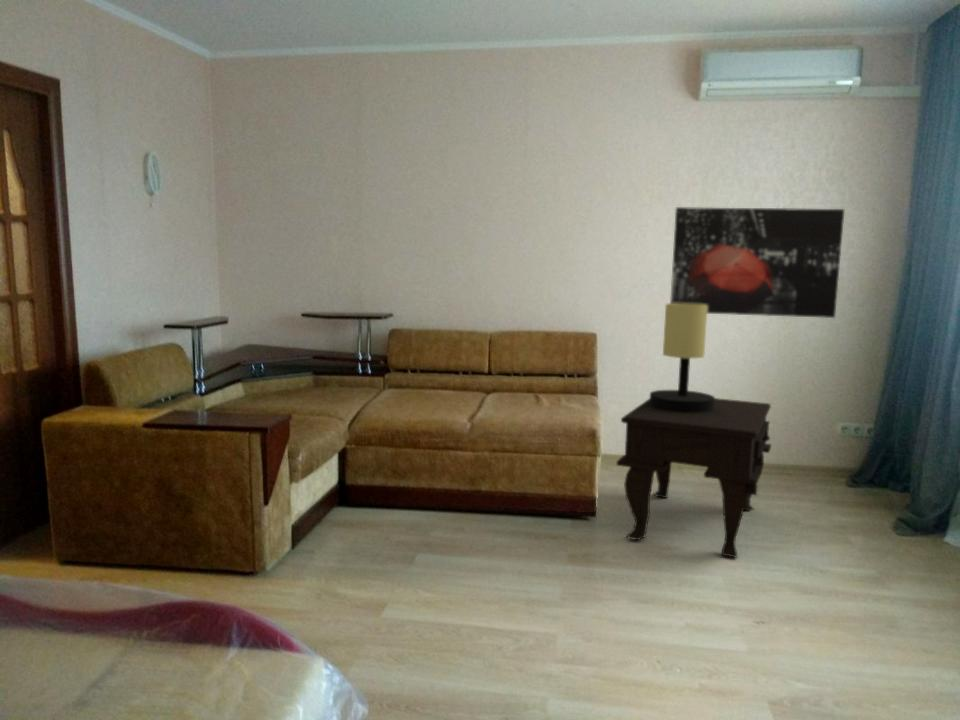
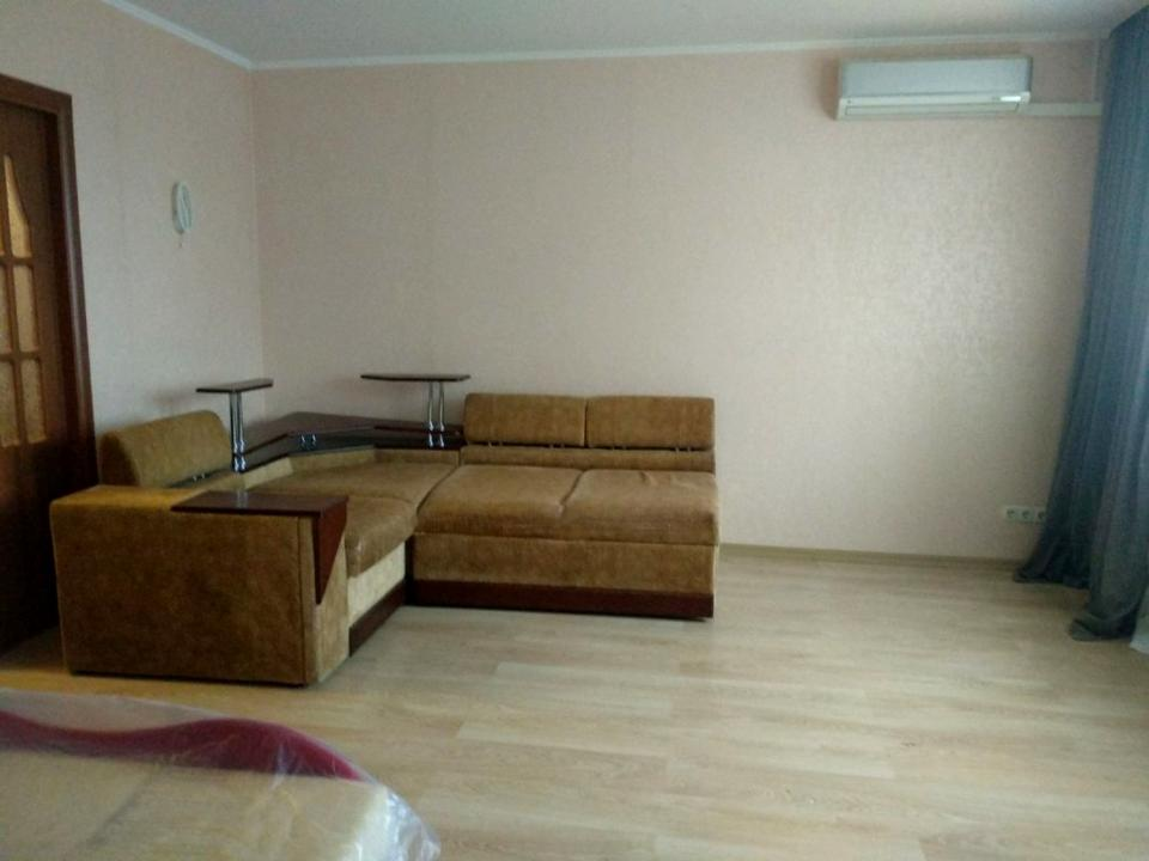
- side table [615,397,772,559]
- wall art [669,206,845,319]
- table lamp [649,302,716,413]
